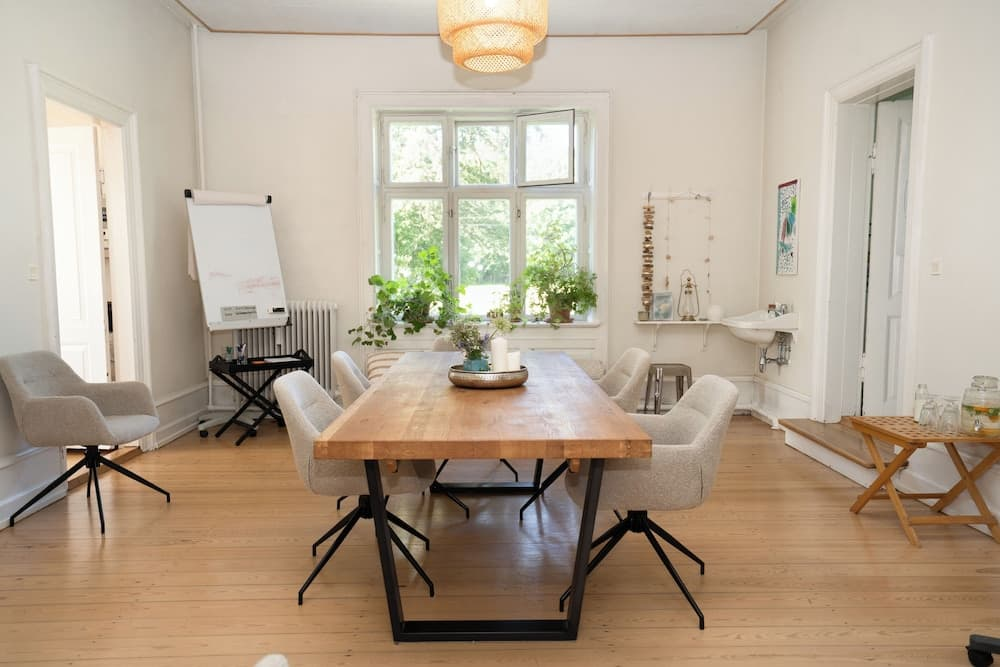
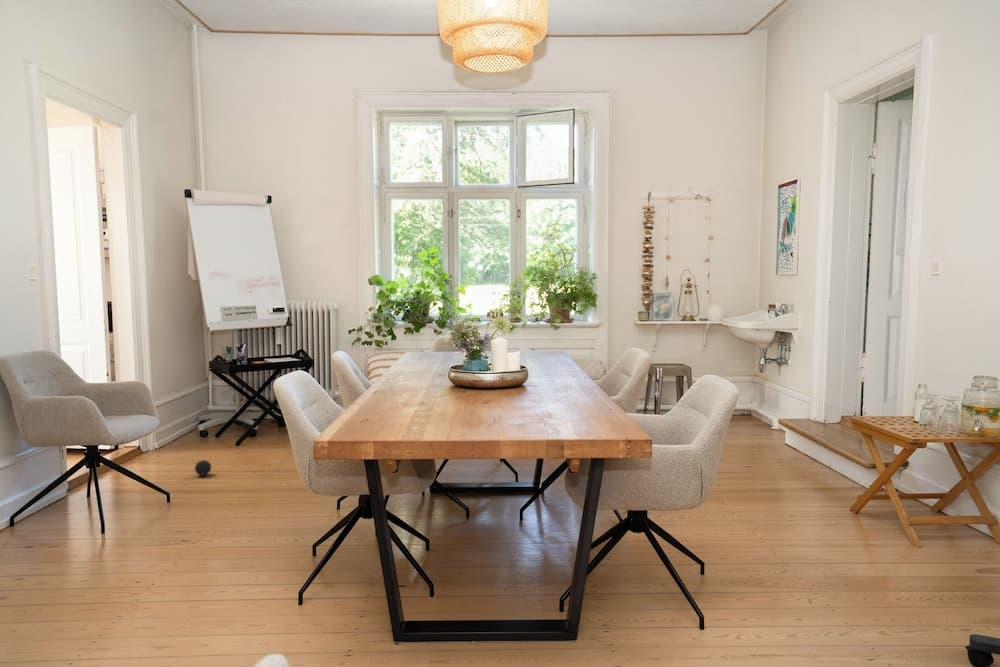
+ decorative ball [194,459,212,477]
